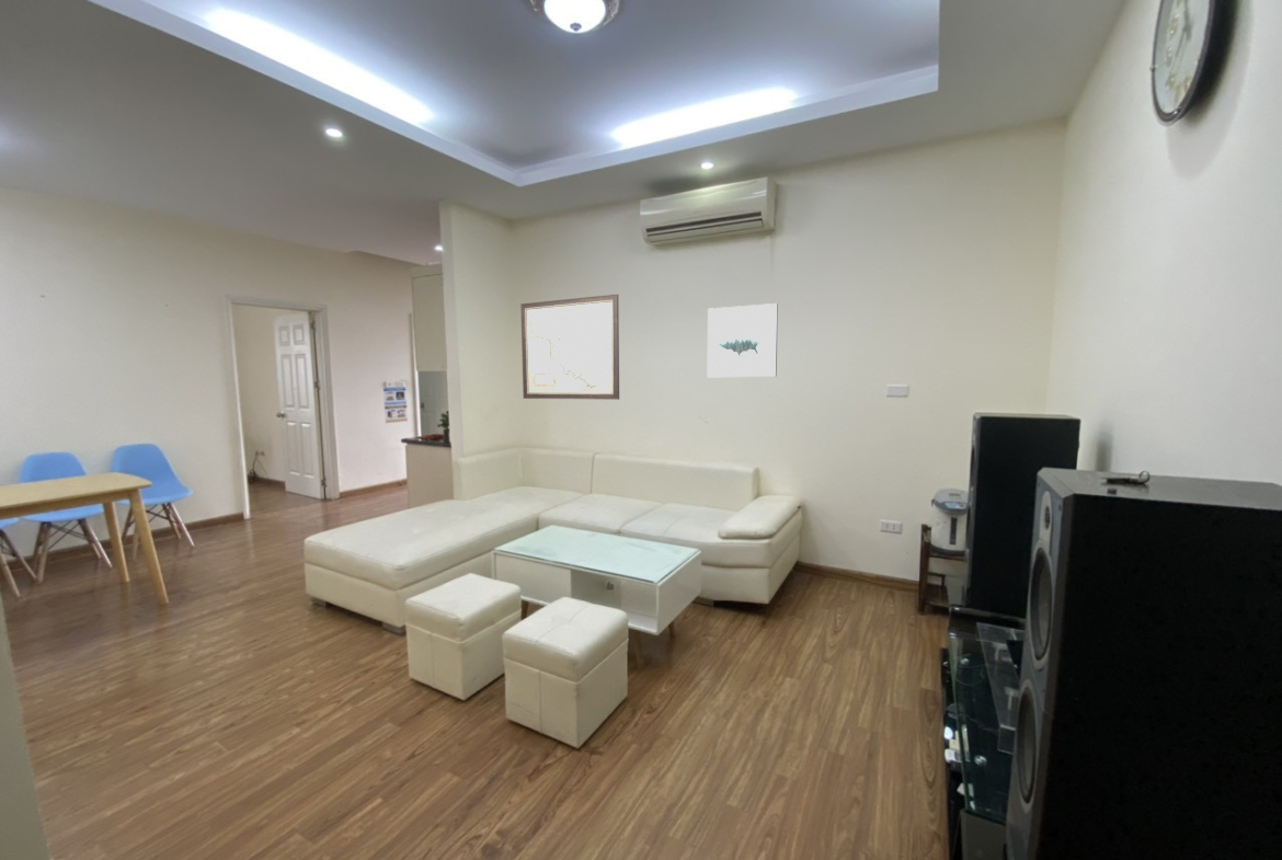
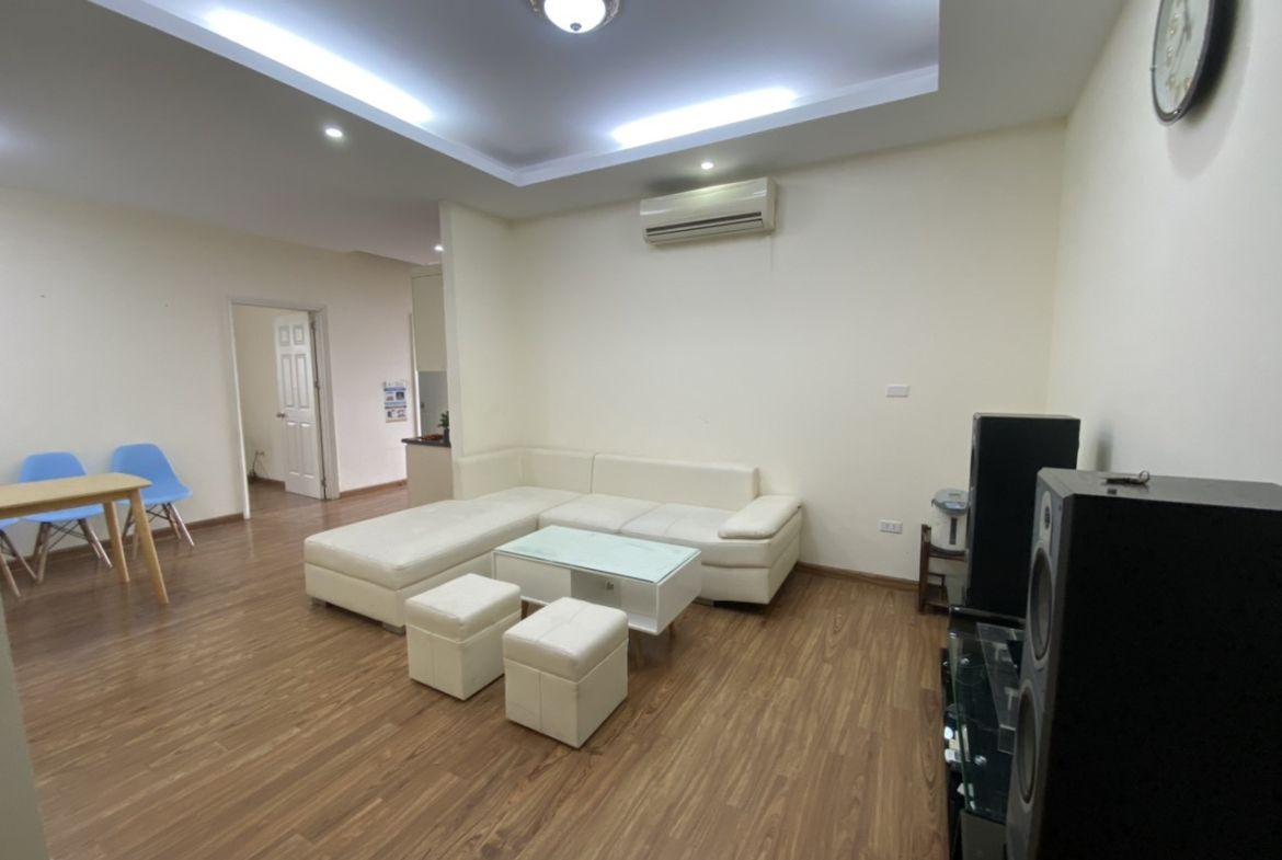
- wall art [519,294,620,401]
- wall art [707,302,779,378]
